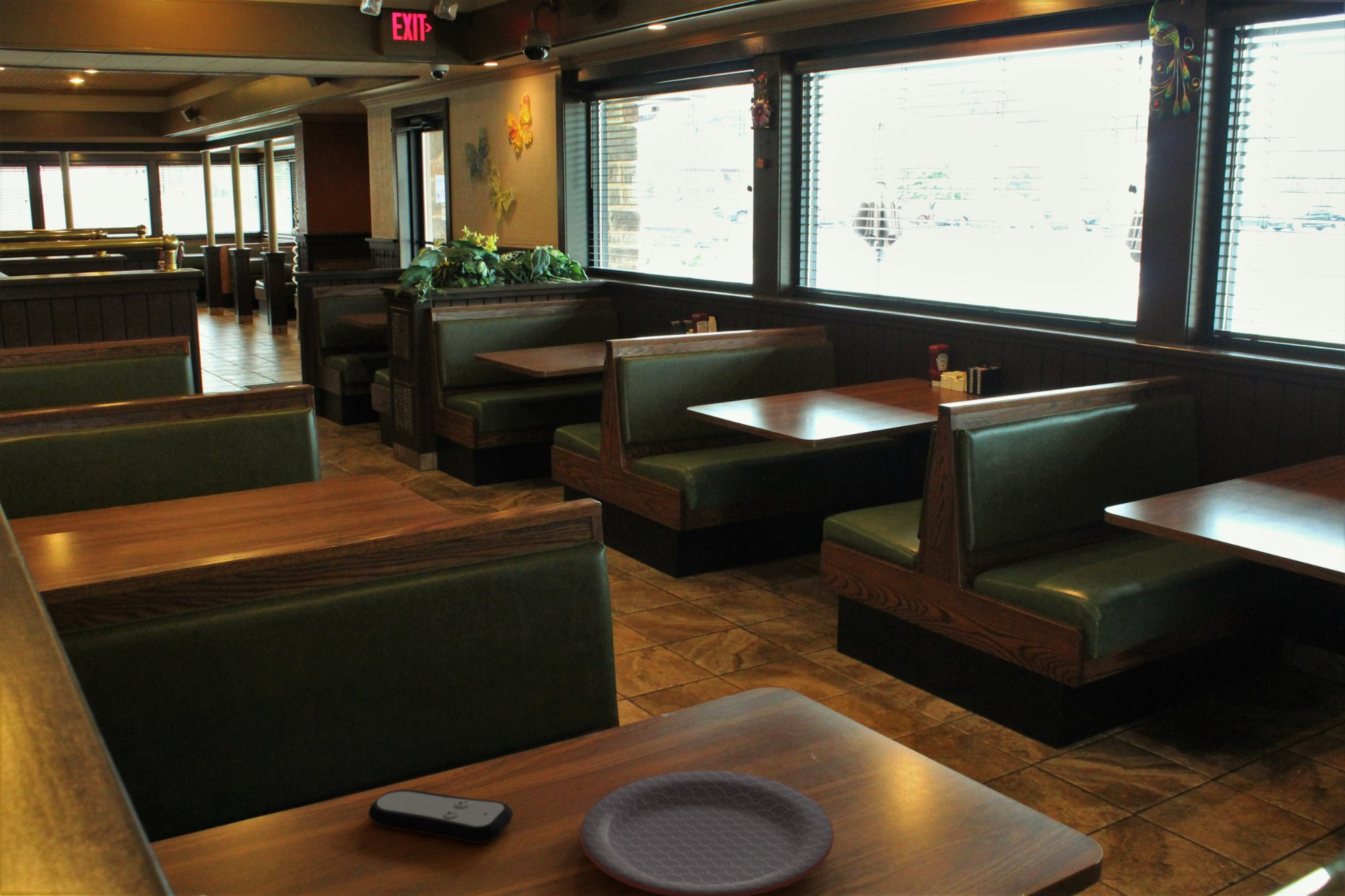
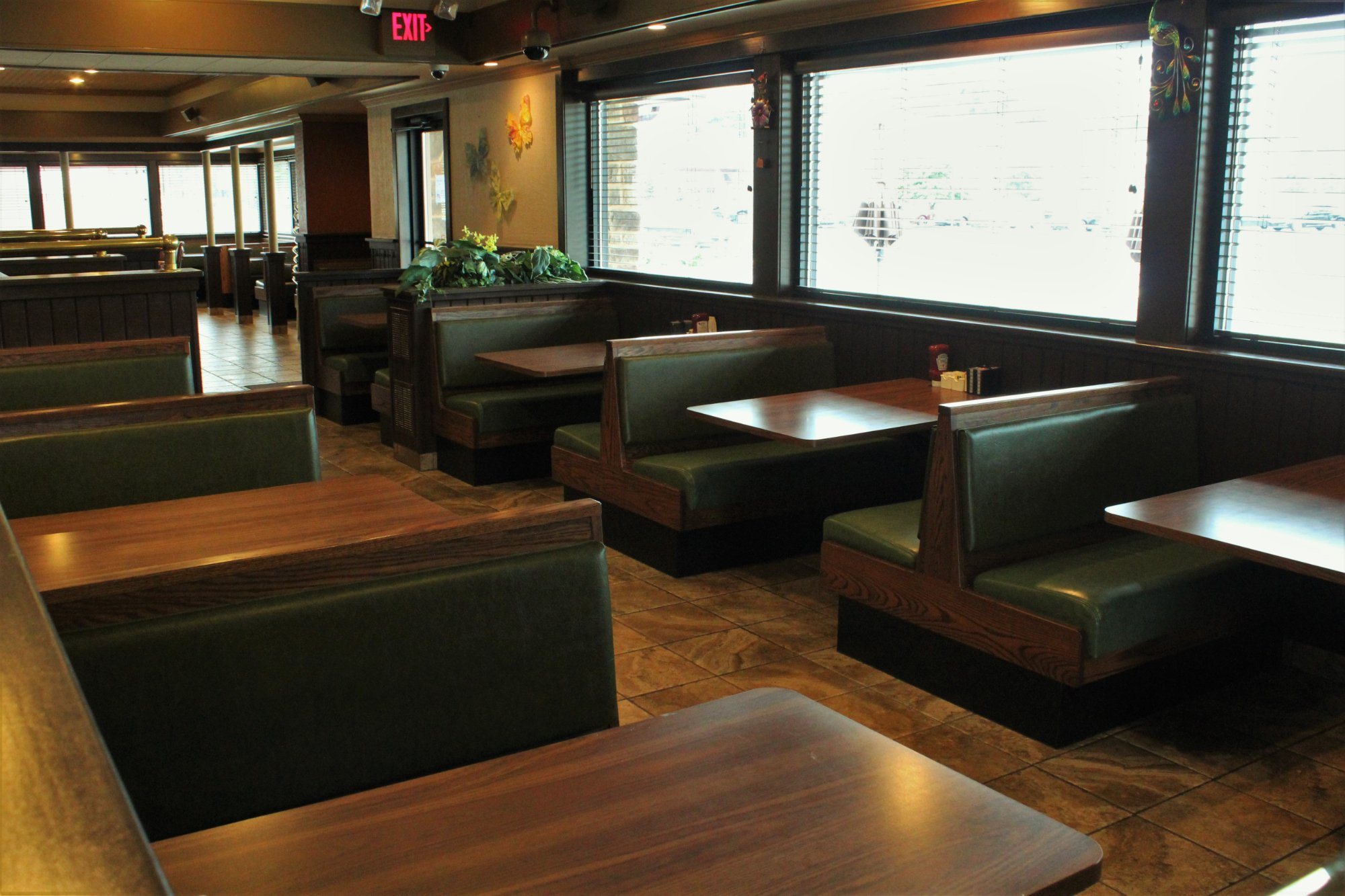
- plate [579,769,835,896]
- remote control [368,788,514,844]
